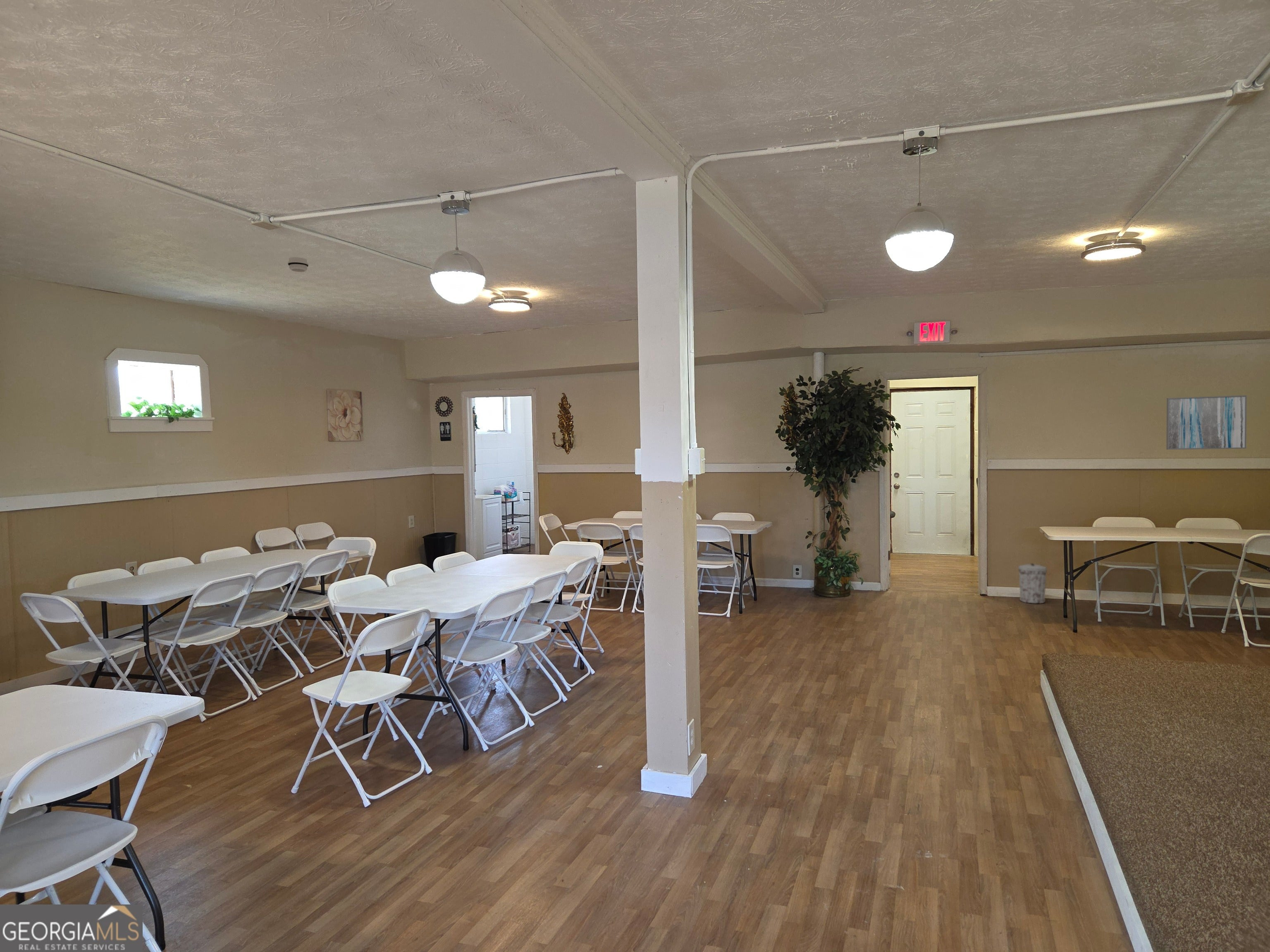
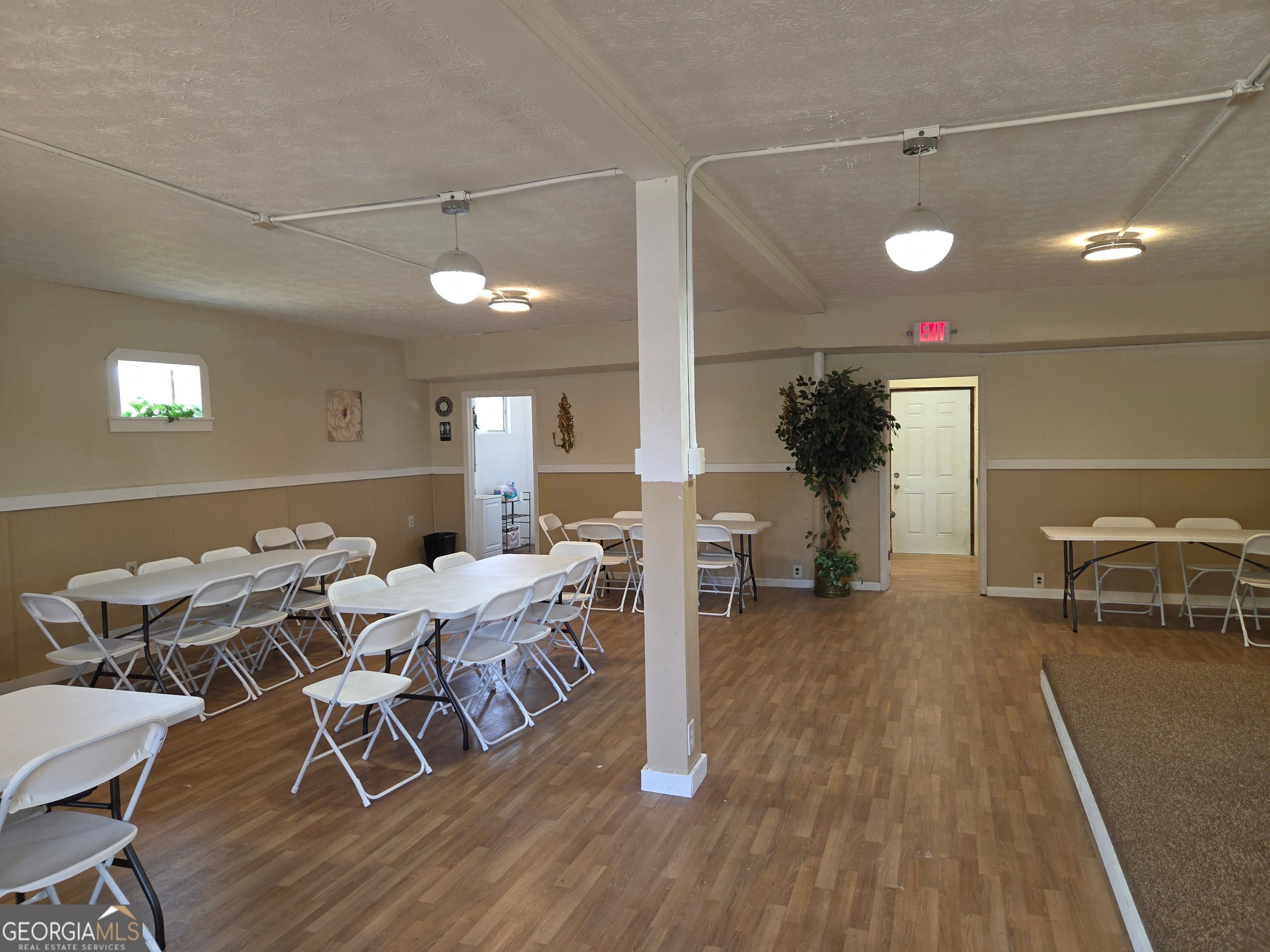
- smoke detector [287,257,309,272]
- trash can [1018,563,1048,604]
- wall art [1166,395,1247,450]
